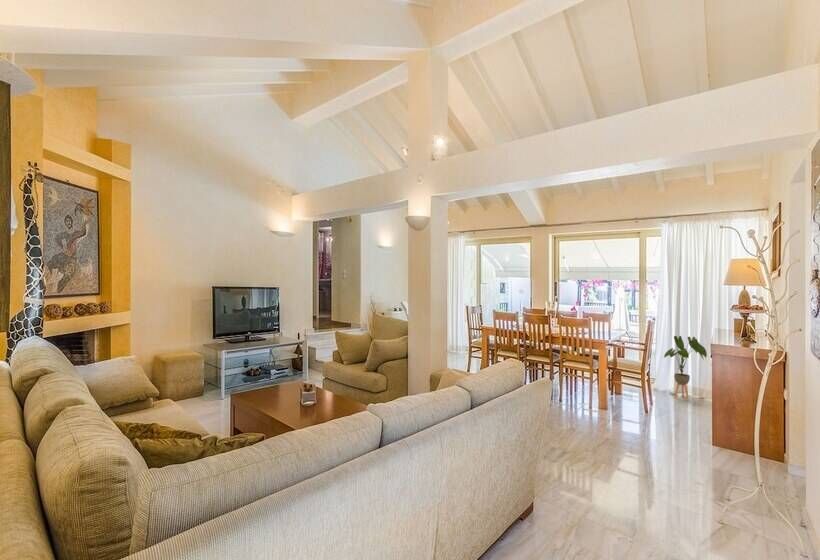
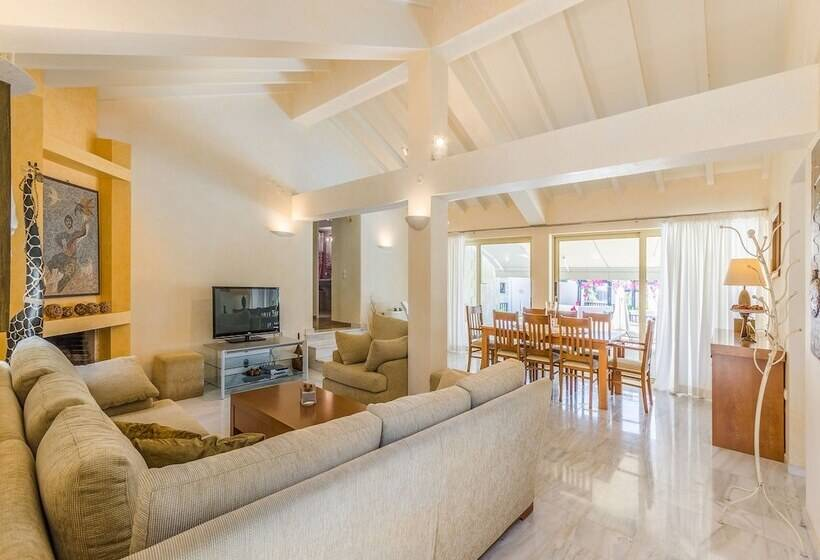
- house plant [663,335,708,401]
